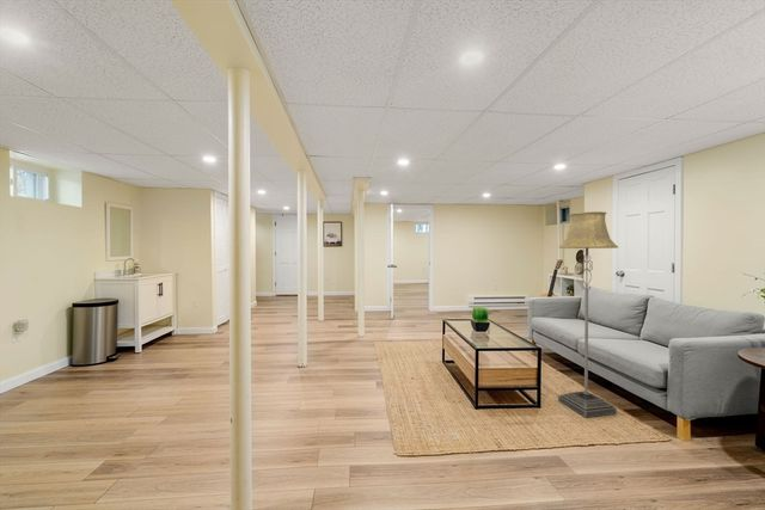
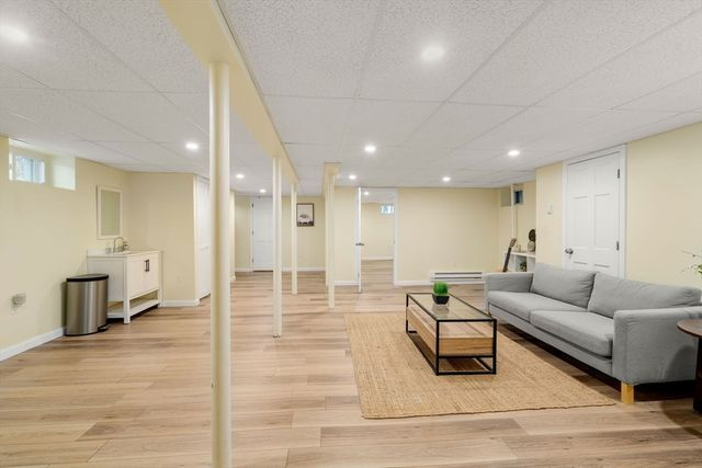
- floor lamp [557,210,619,418]
